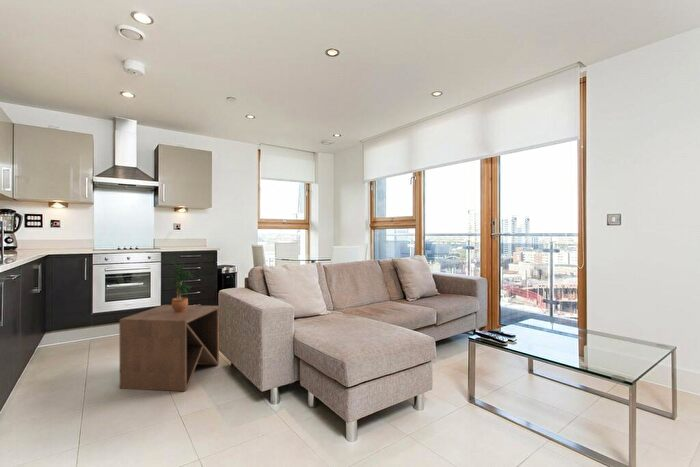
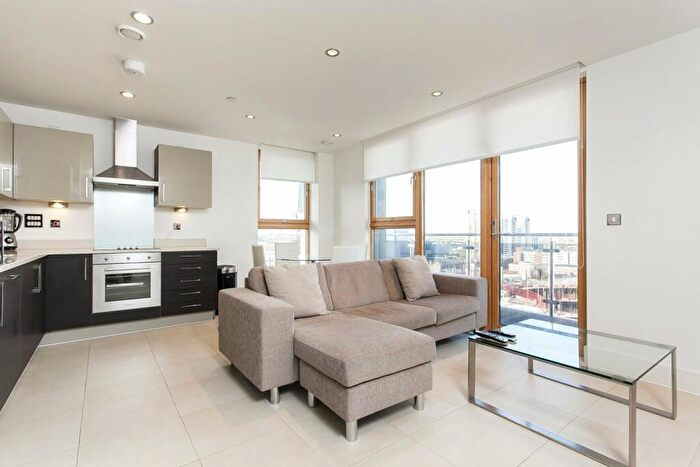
- potted plant [166,260,195,312]
- side table [118,304,220,392]
